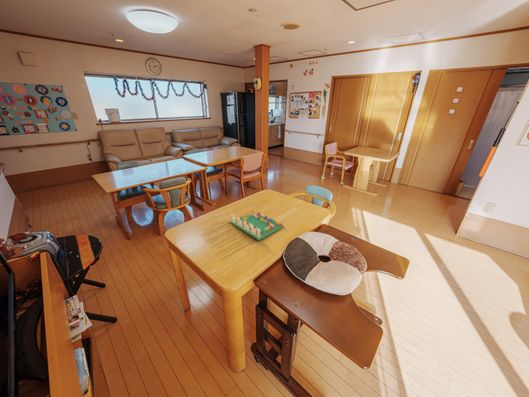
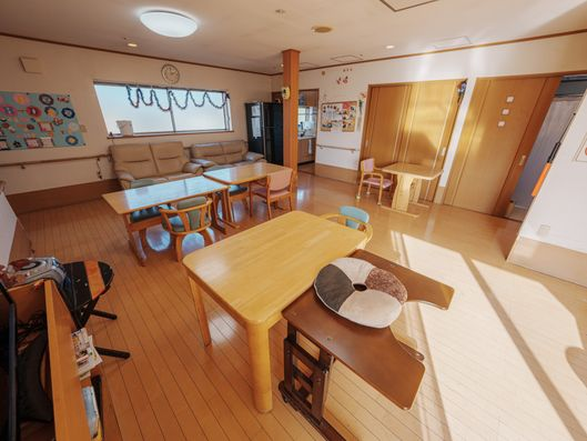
- board game [229,209,285,241]
